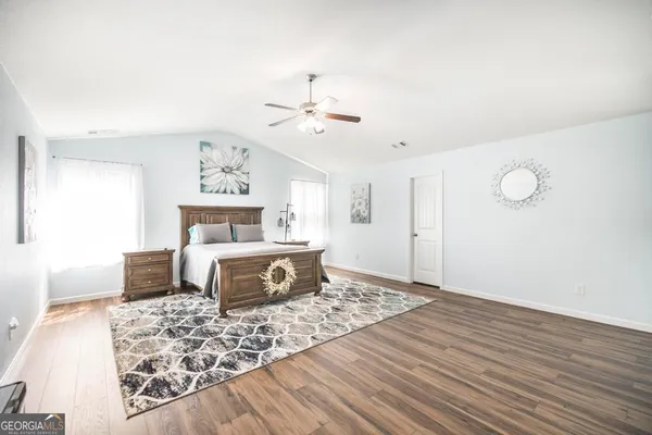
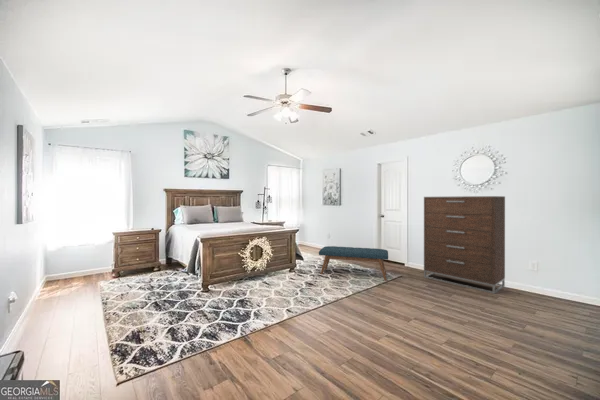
+ dresser [423,195,506,295]
+ bench [318,245,389,281]
